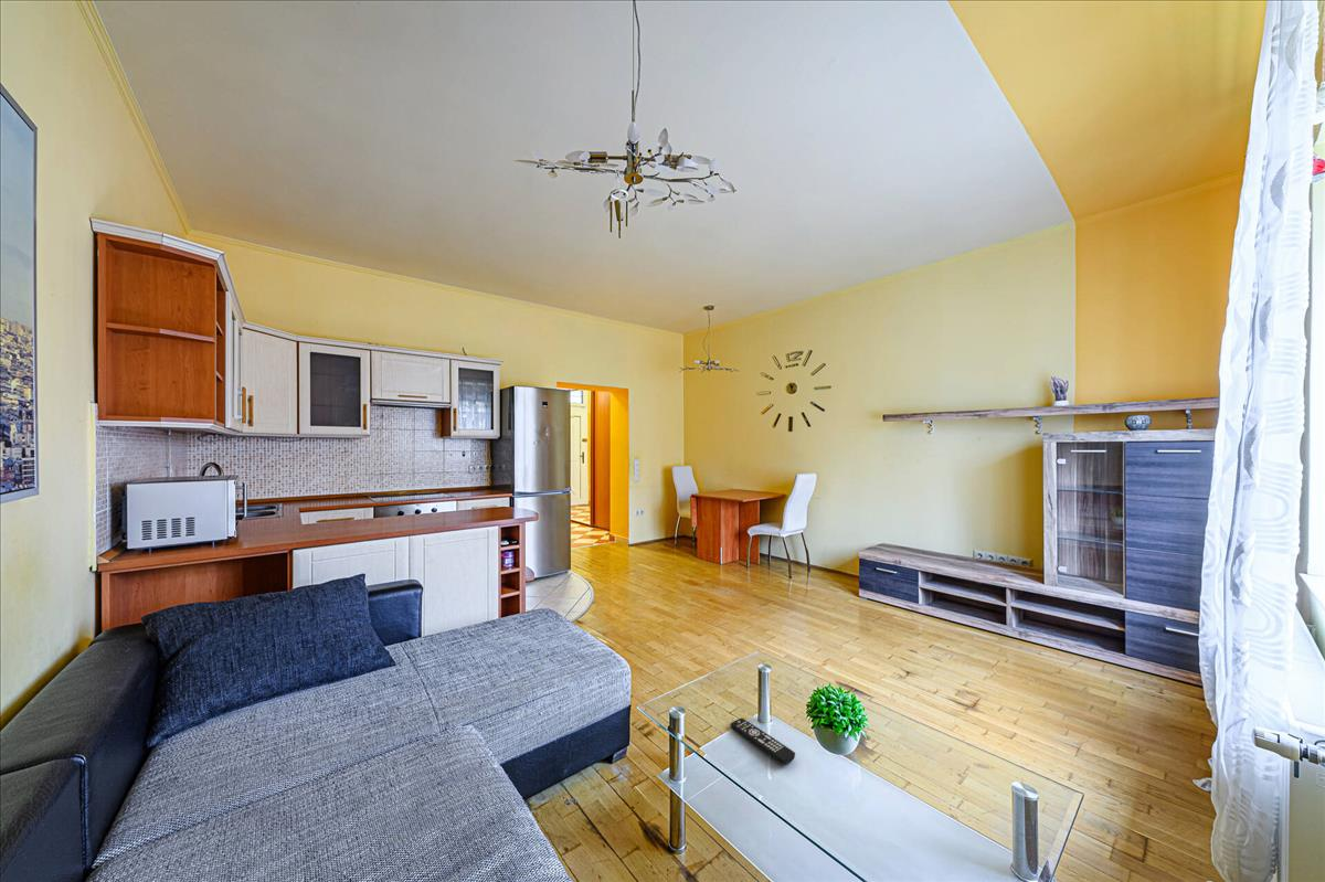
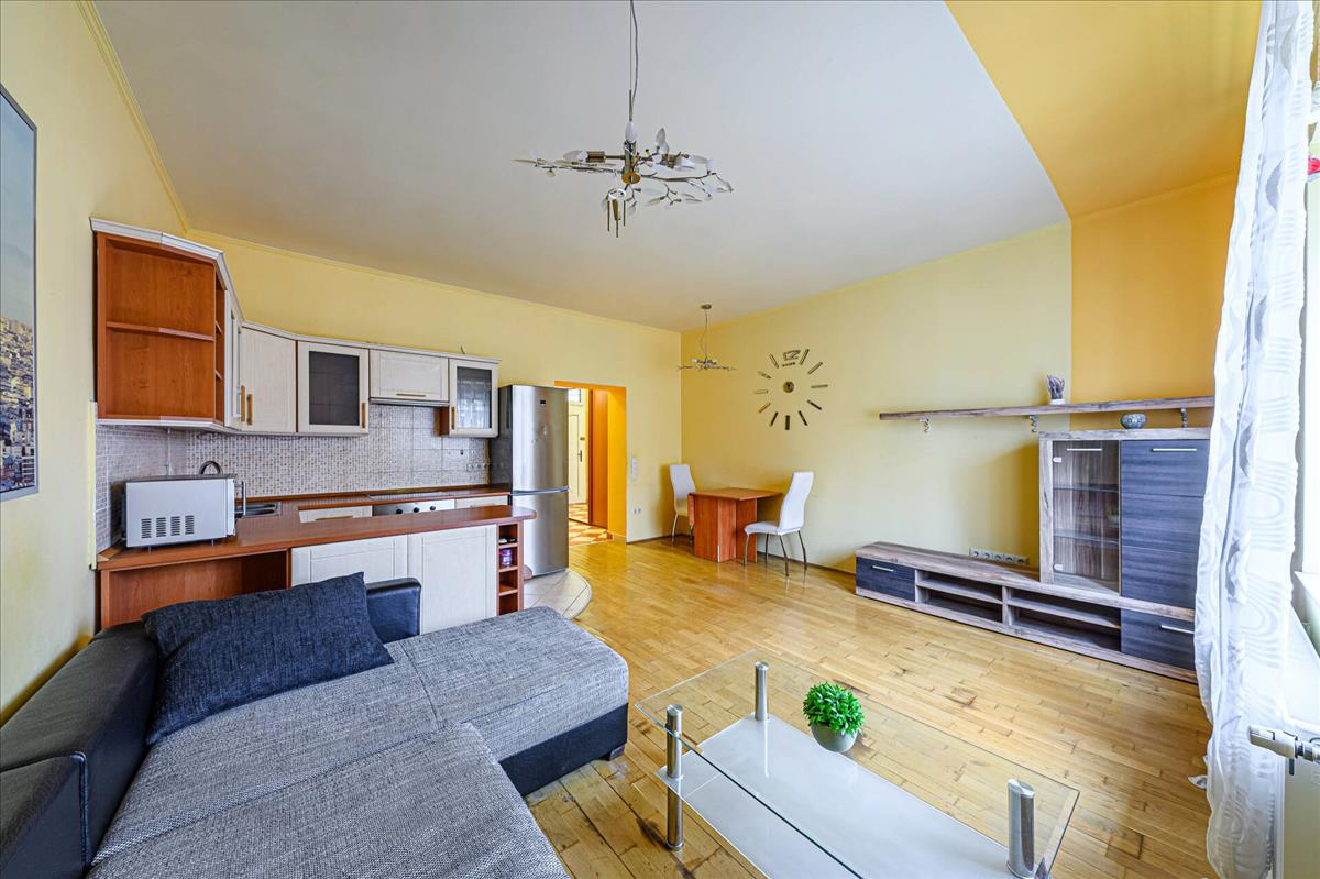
- remote control [730,718,796,765]
